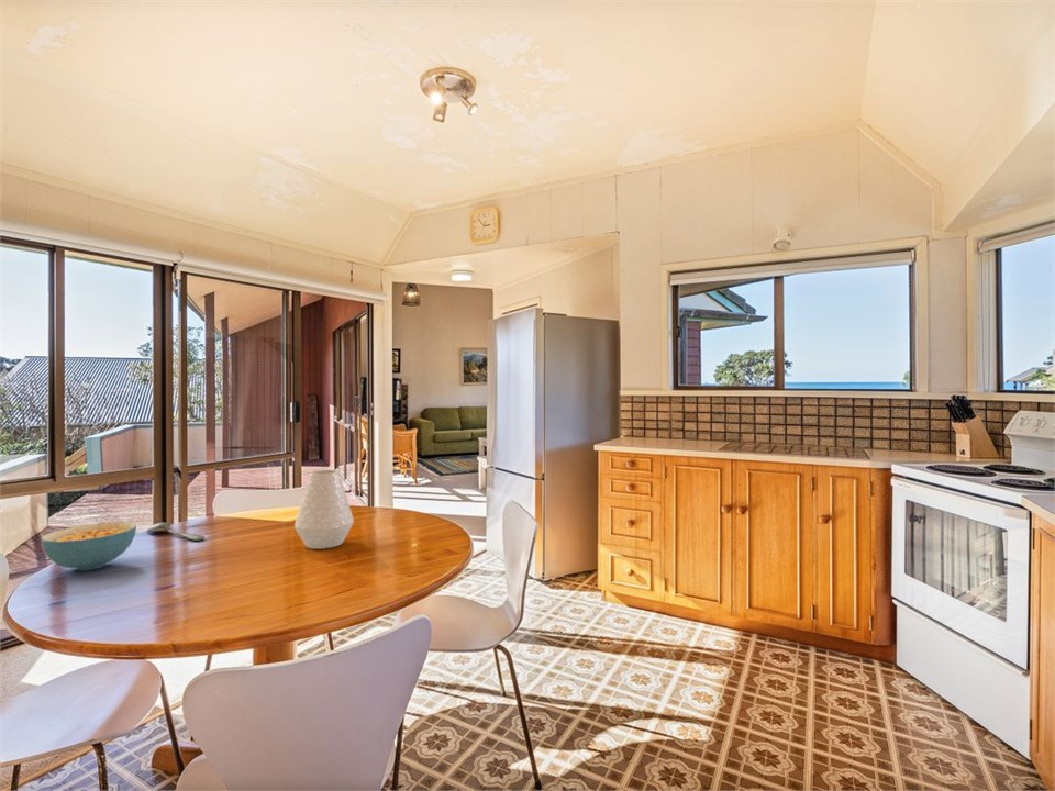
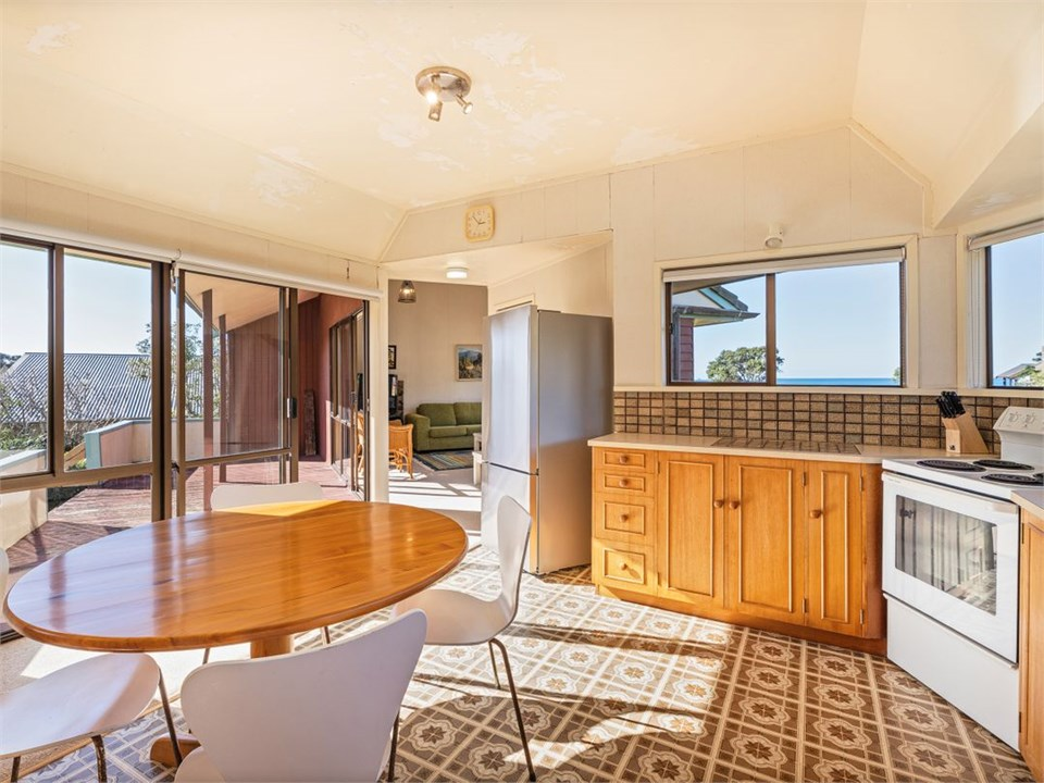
- cereal bowl [41,522,137,571]
- vase [293,469,355,550]
- spoon [145,522,206,542]
